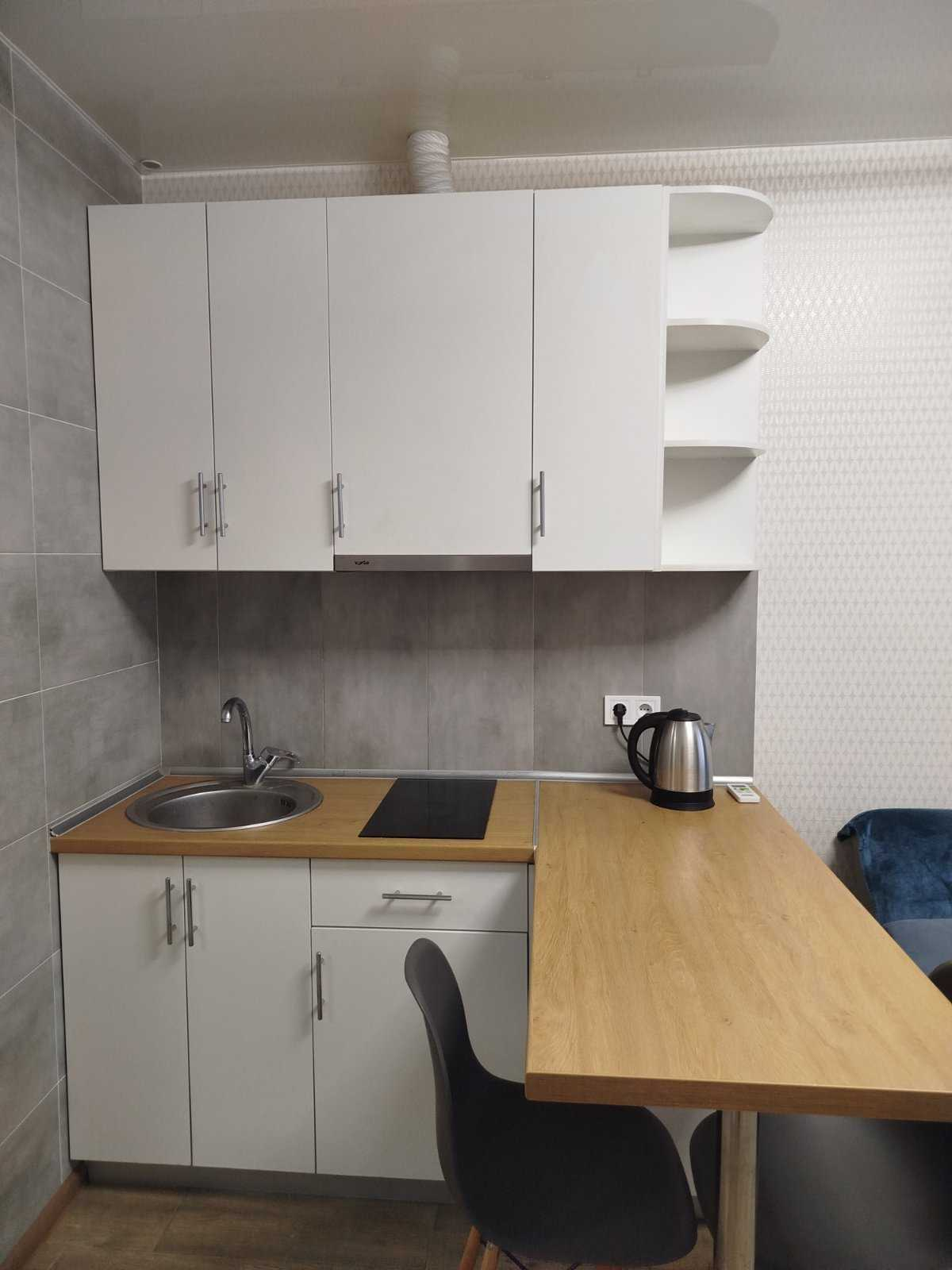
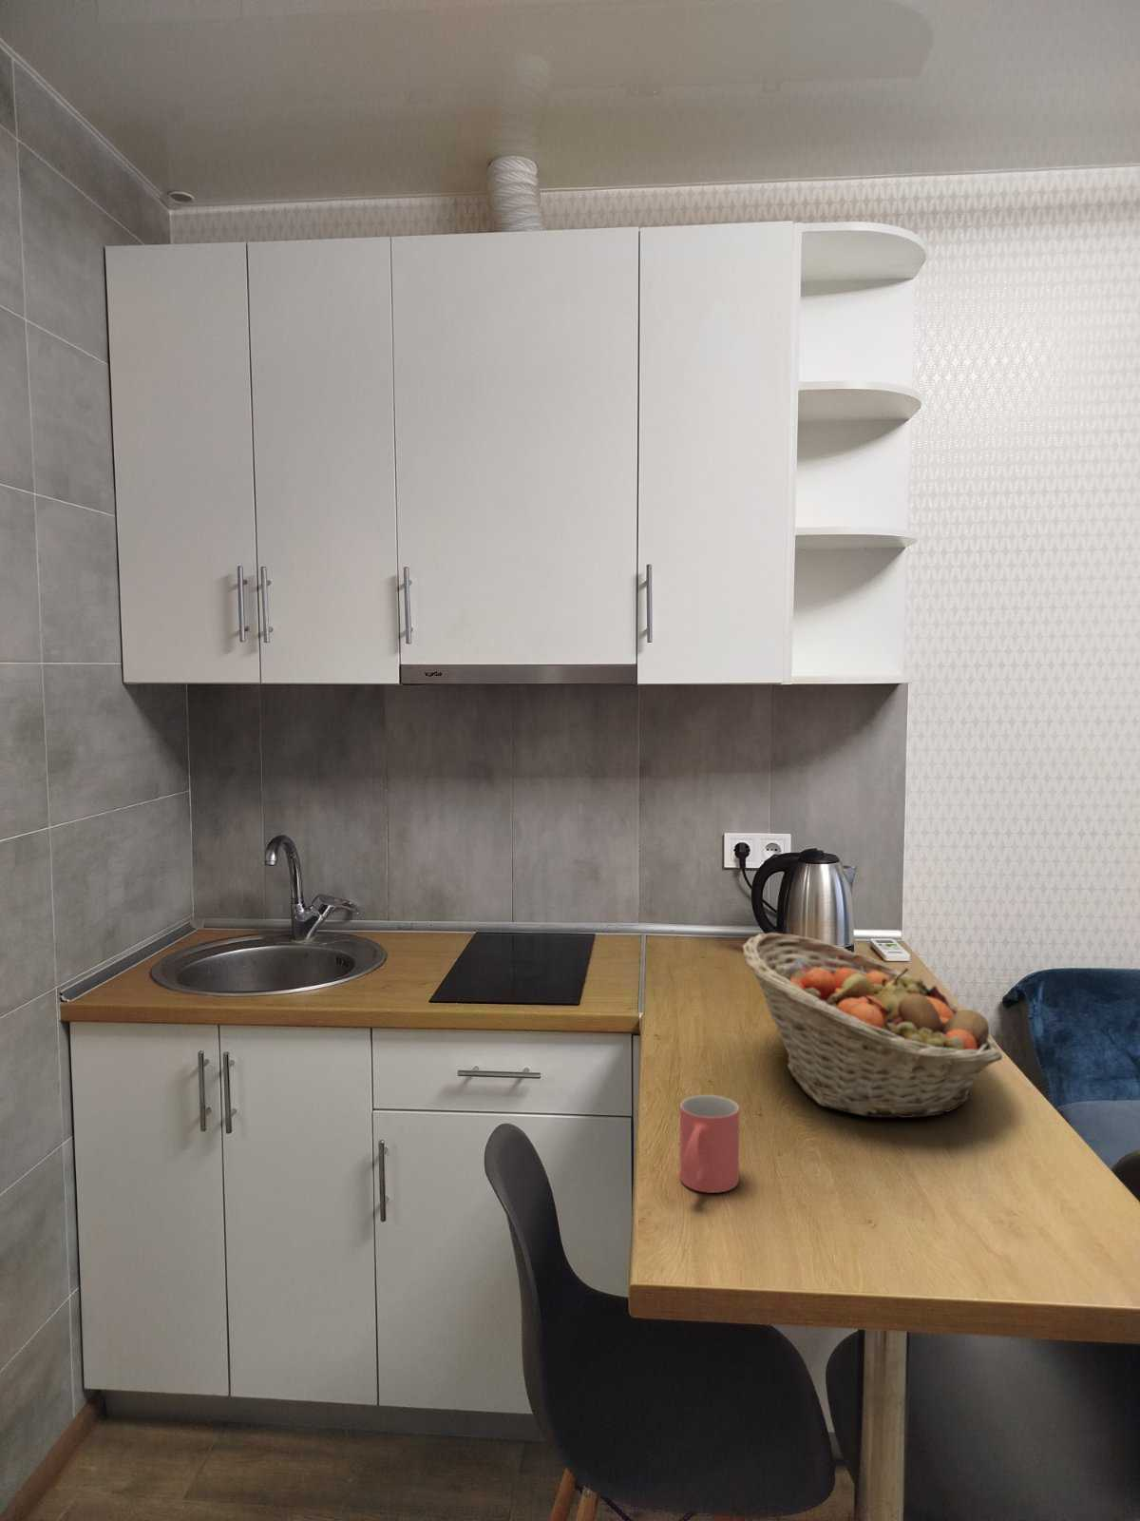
+ mug [679,1095,740,1194]
+ fruit basket [740,932,1003,1119]
